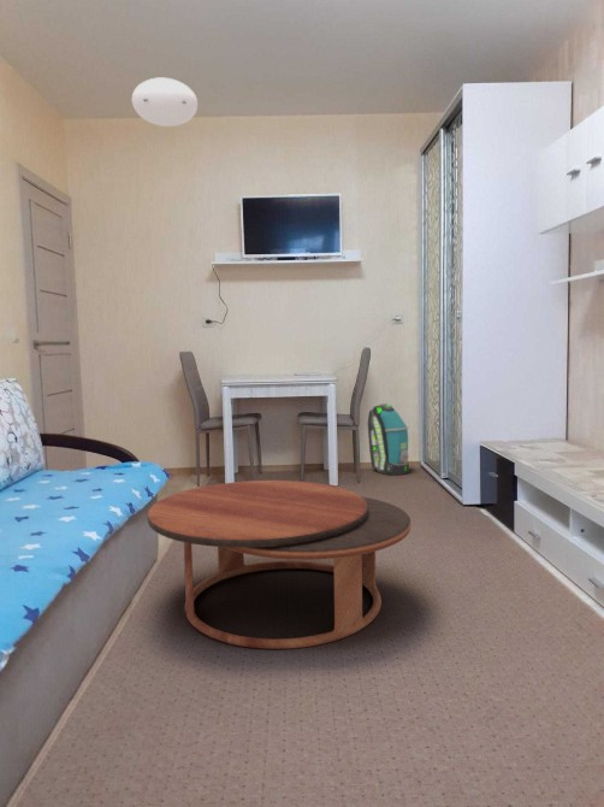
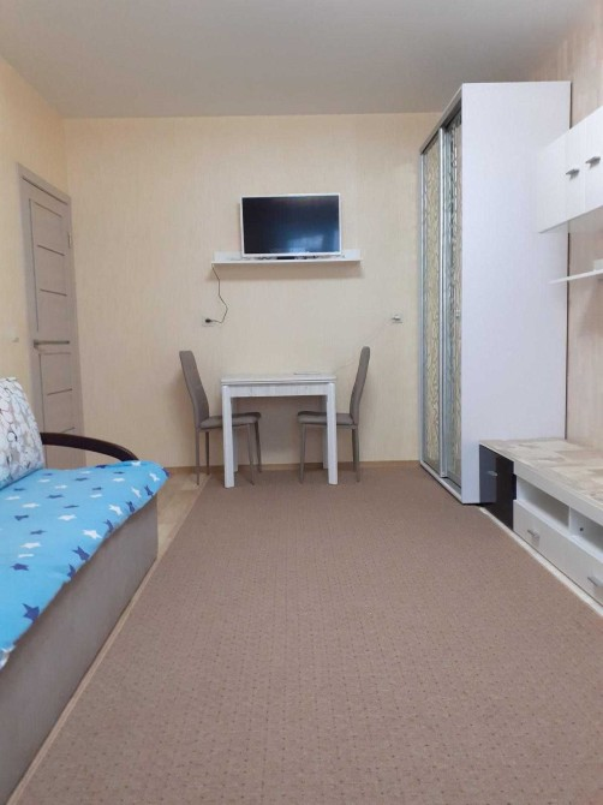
- coffee table [146,479,413,650]
- ceiling light [131,77,199,128]
- backpack [367,402,410,476]
